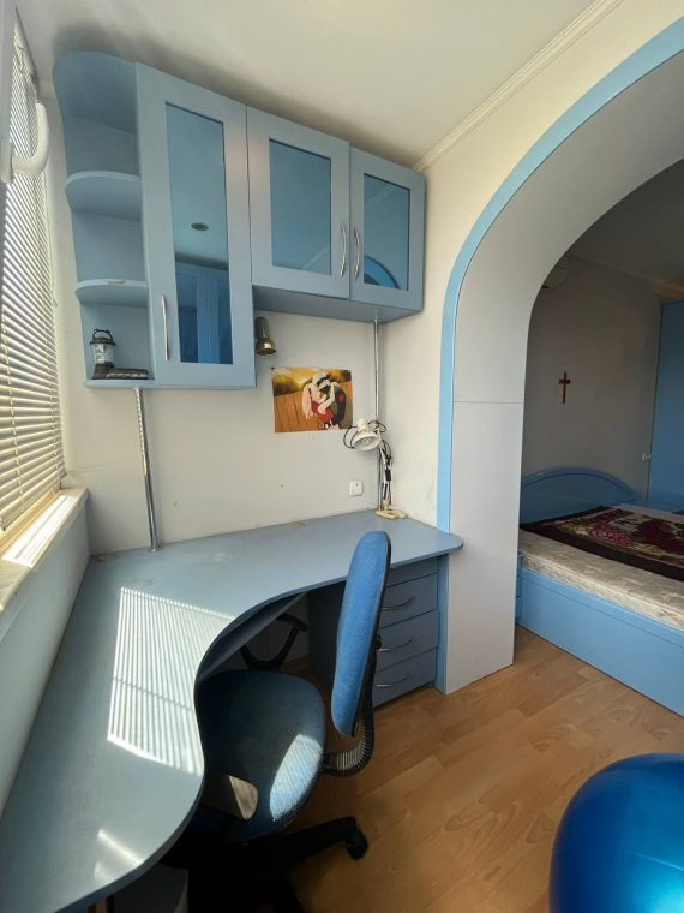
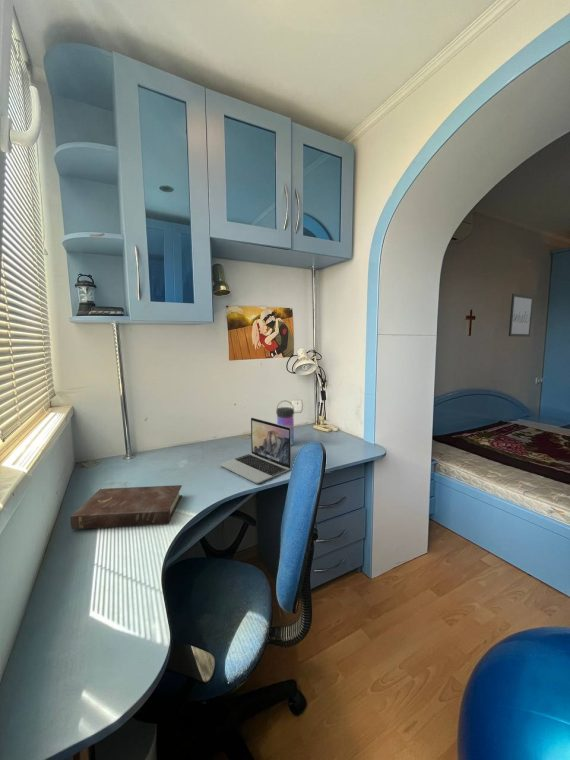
+ water bottle [275,400,295,447]
+ laptop [219,417,292,484]
+ wall art [508,293,535,338]
+ book [69,484,183,530]
